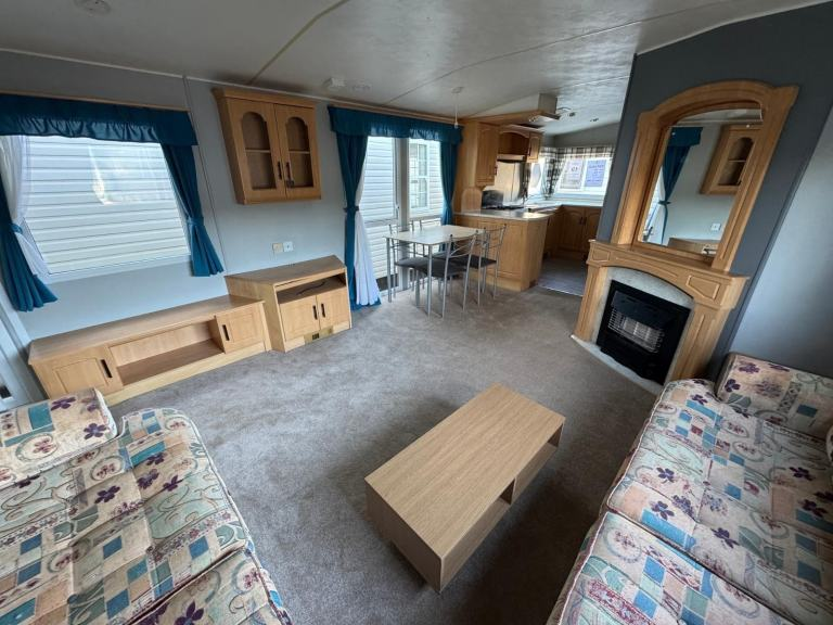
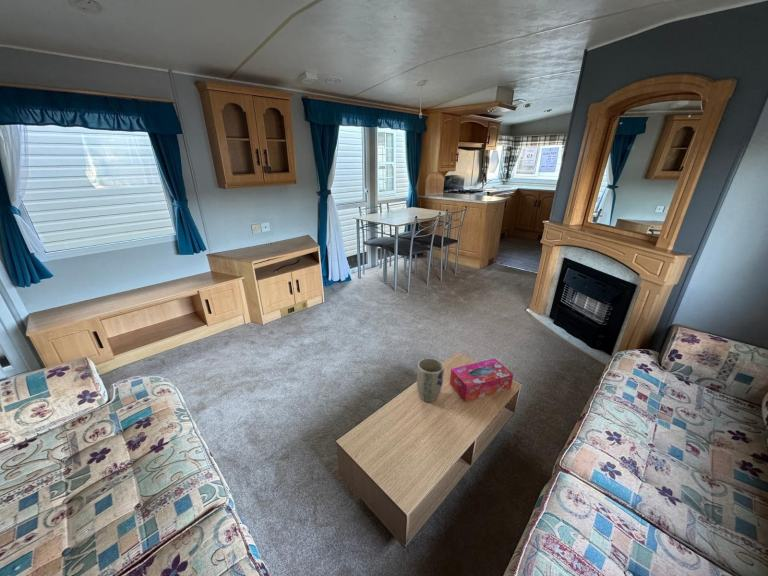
+ plant pot [416,357,445,403]
+ tissue box [449,358,514,403]
